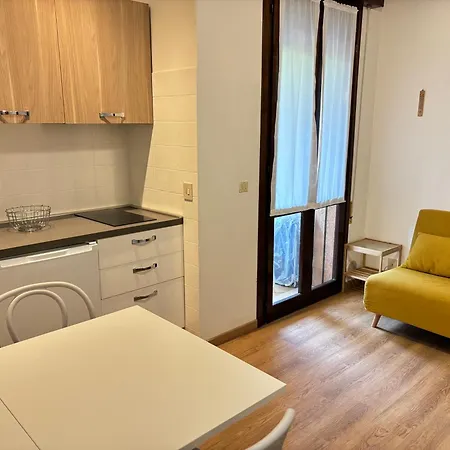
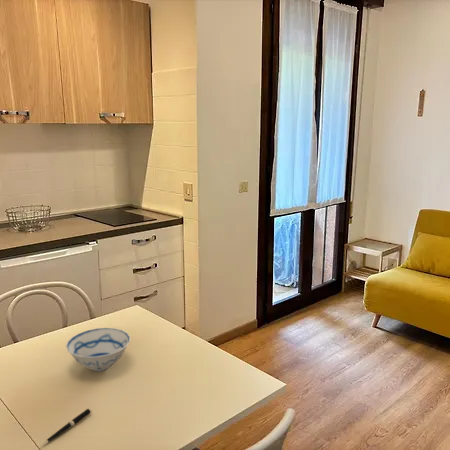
+ pen [39,407,93,448]
+ ceramic bowl [65,327,131,373]
